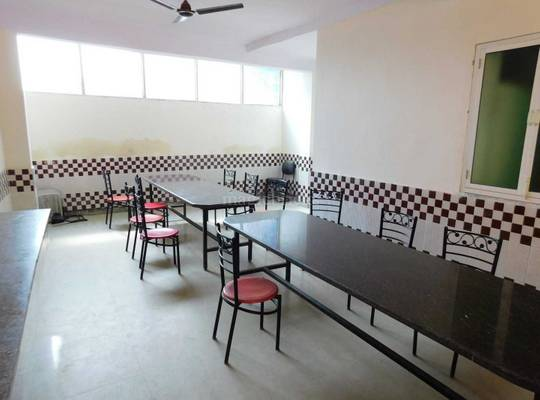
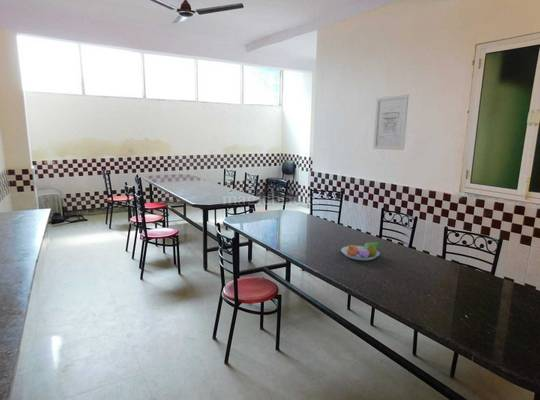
+ fruit bowl [340,241,383,261]
+ wall art [372,94,410,151]
